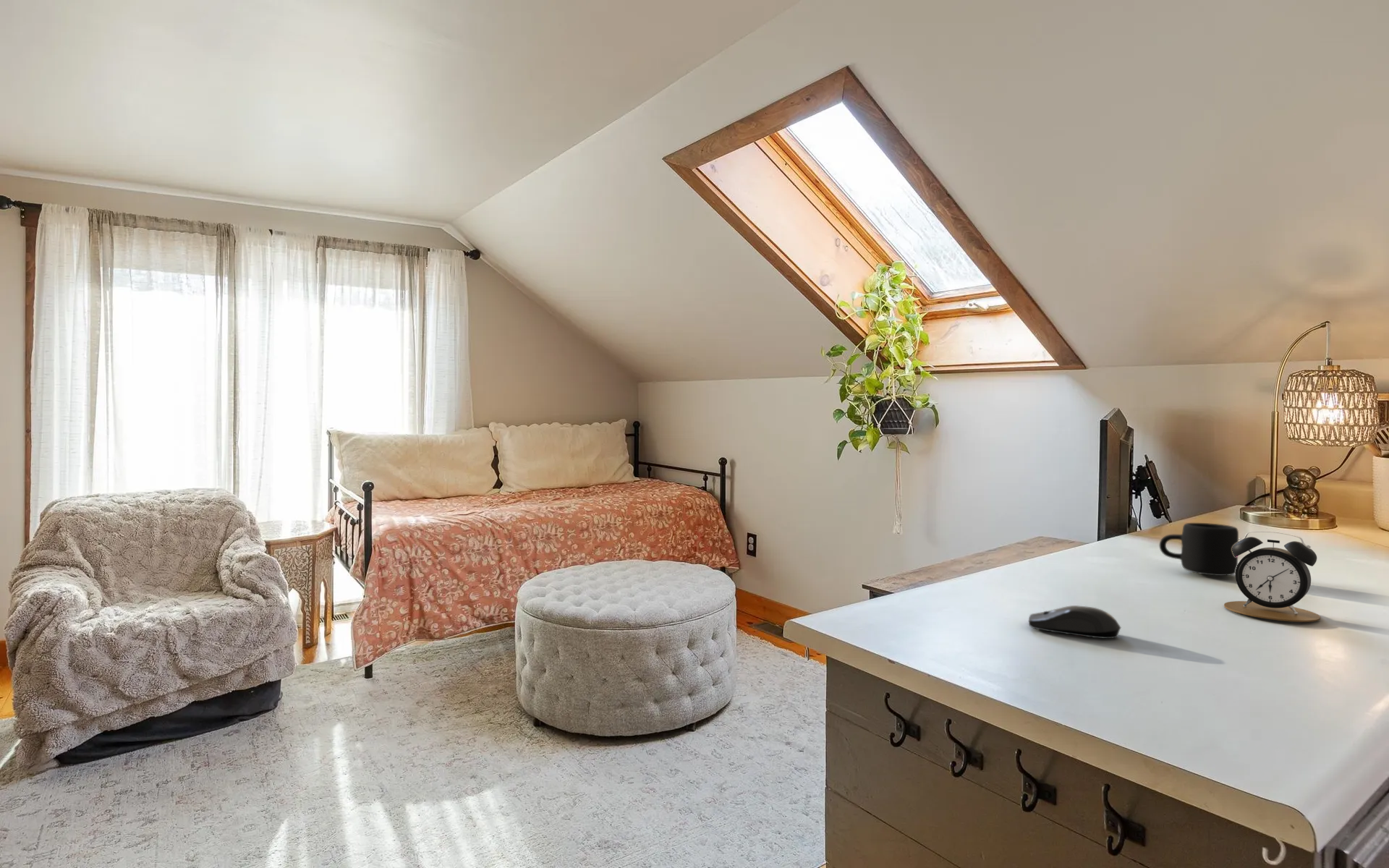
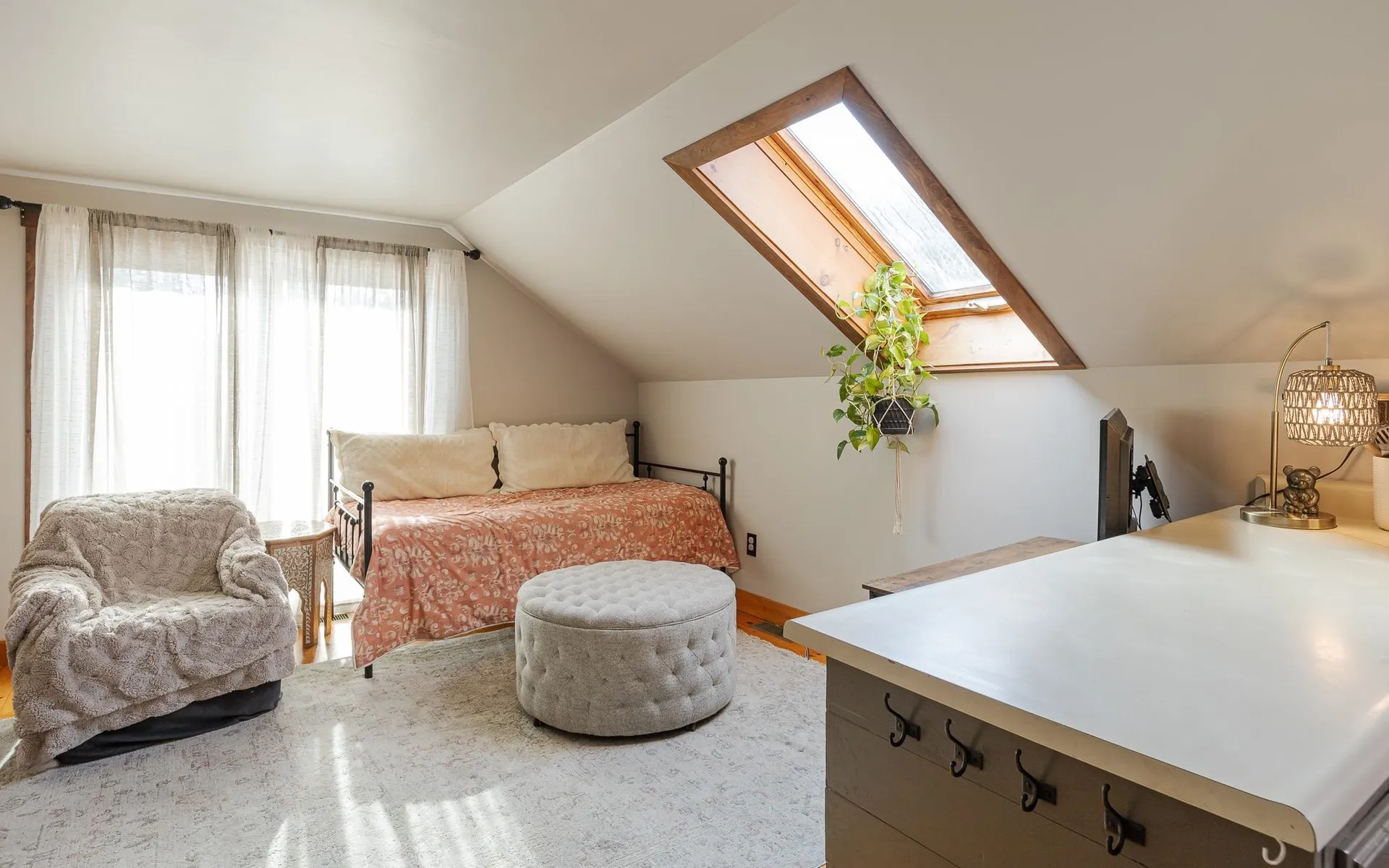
- mug [1158,522,1239,576]
- alarm clock [1223,530,1321,623]
- computer mouse [1028,605,1121,639]
